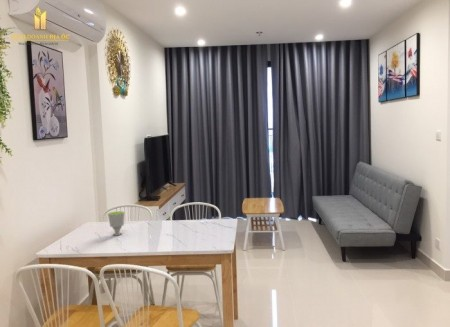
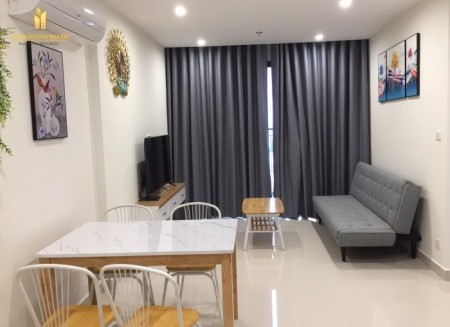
- cup [107,210,126,236]
